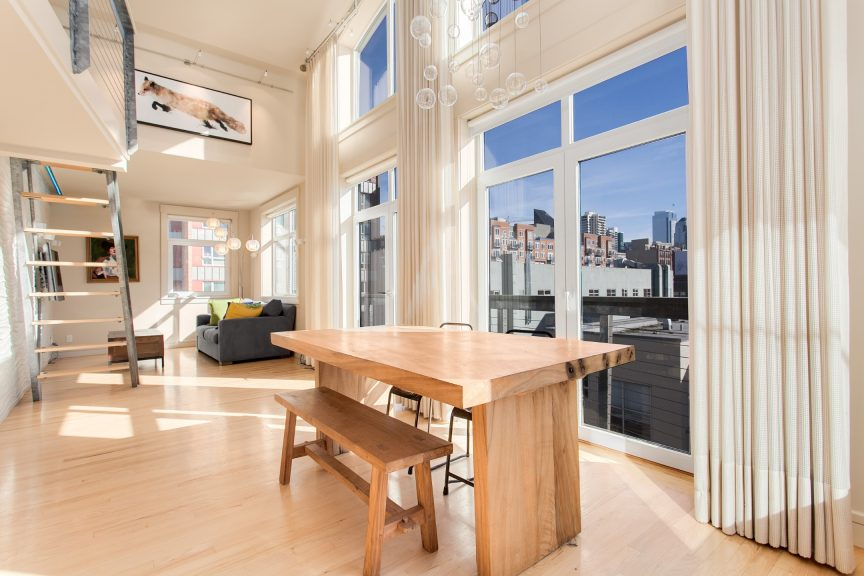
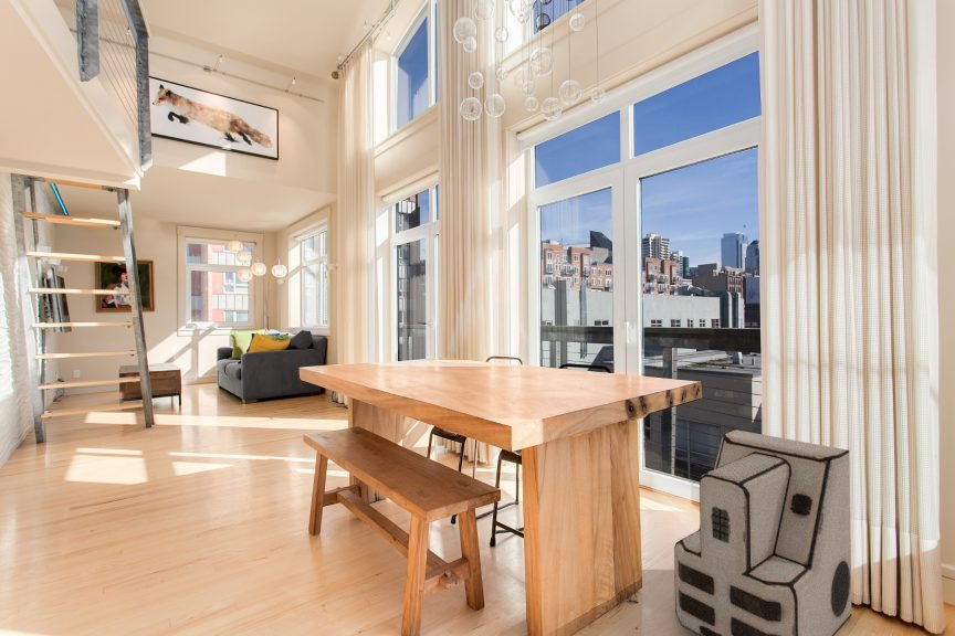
+ air purifier [673,428,852,636]
